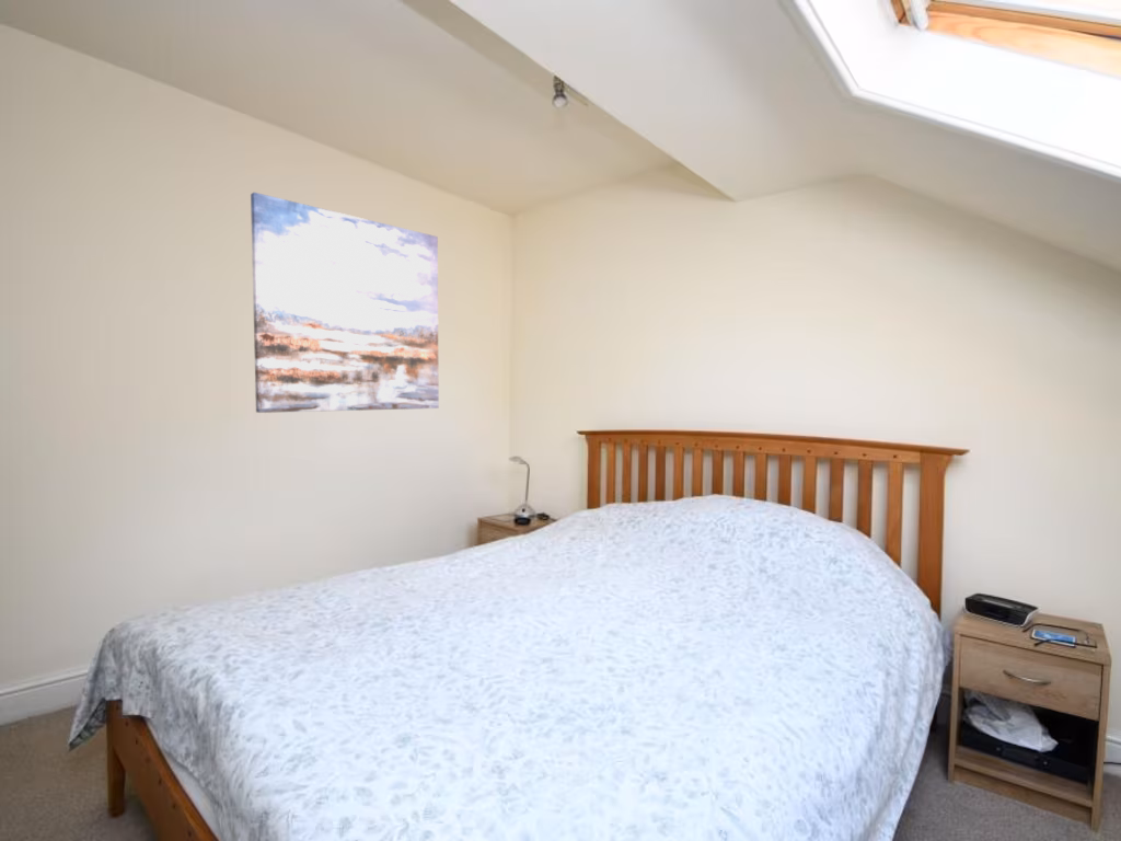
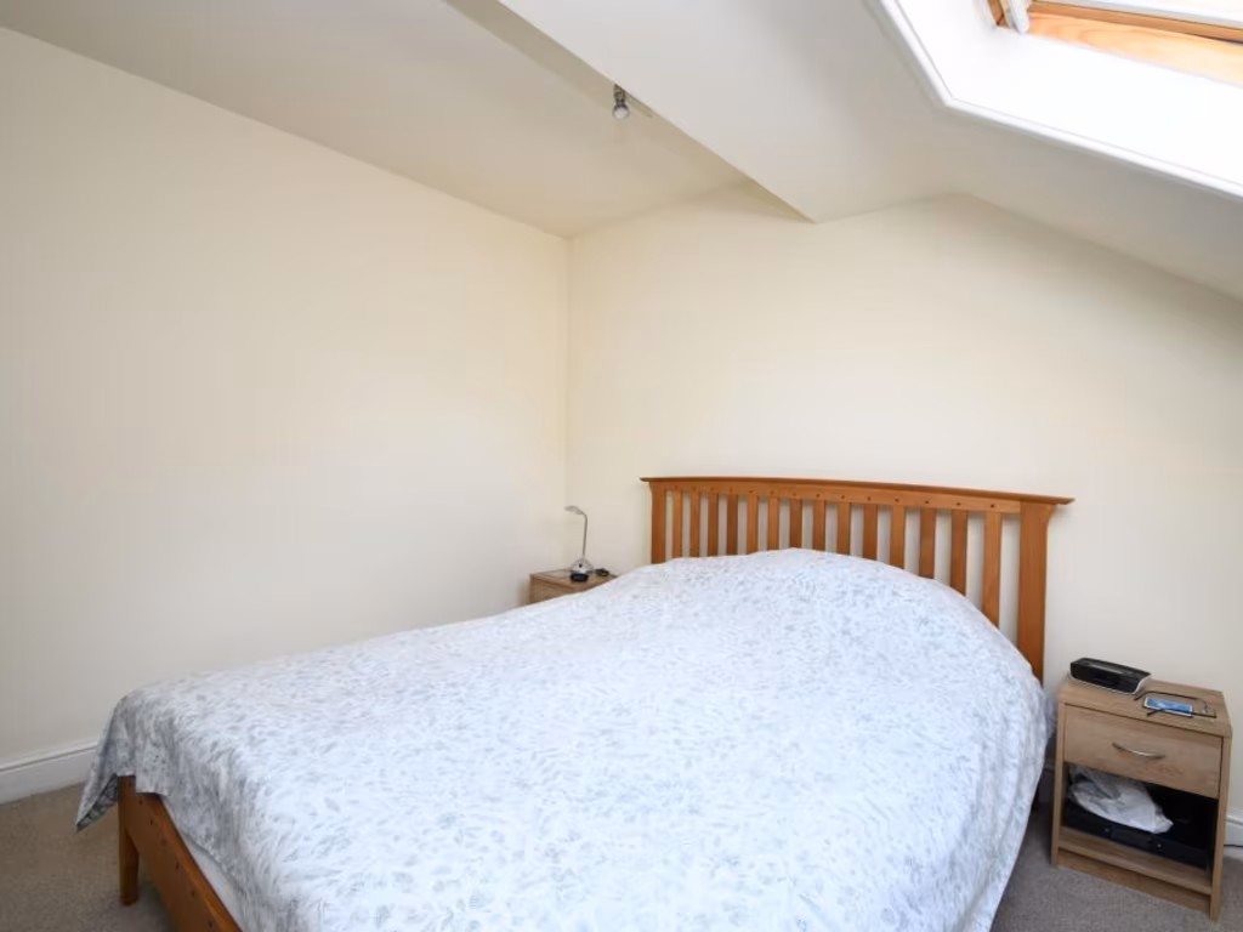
- wall art [250,192,440,414]
